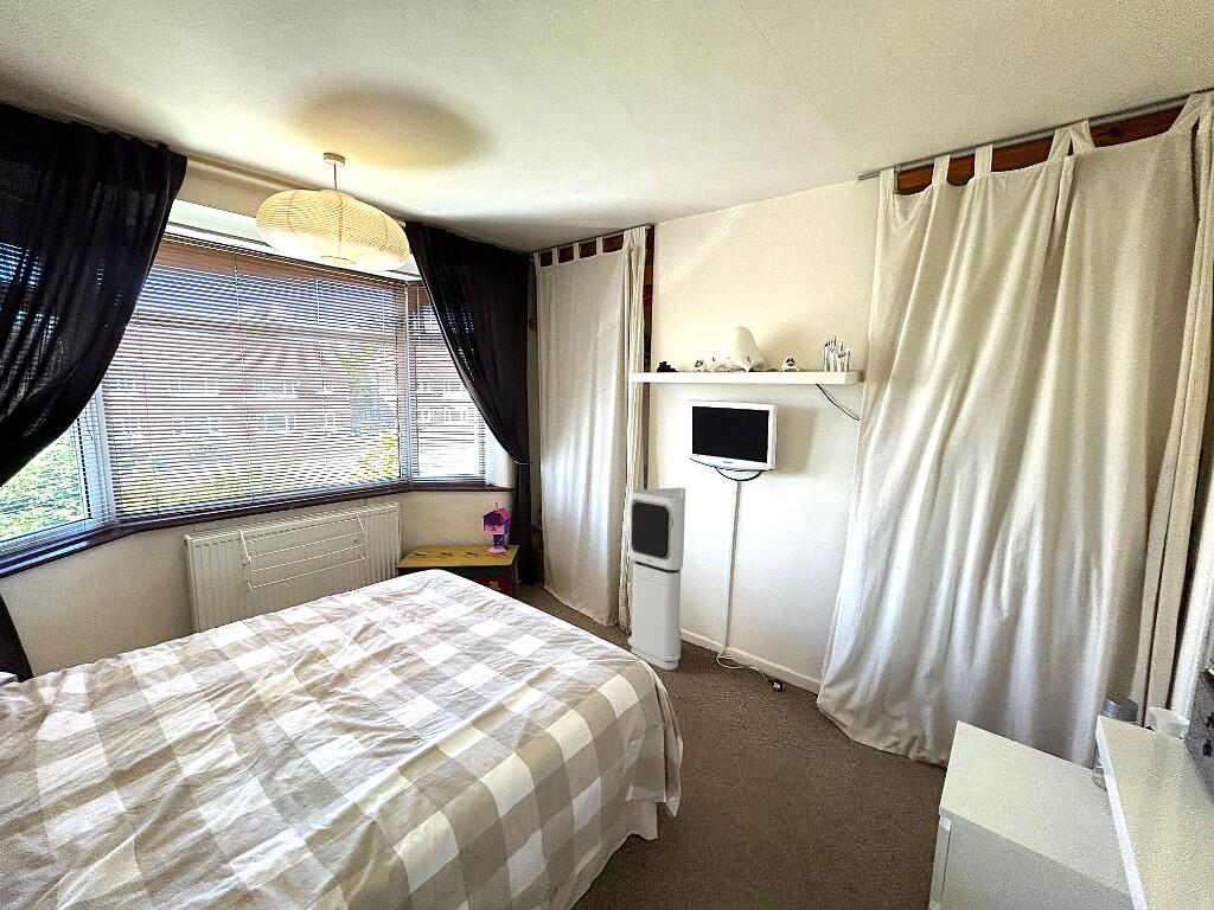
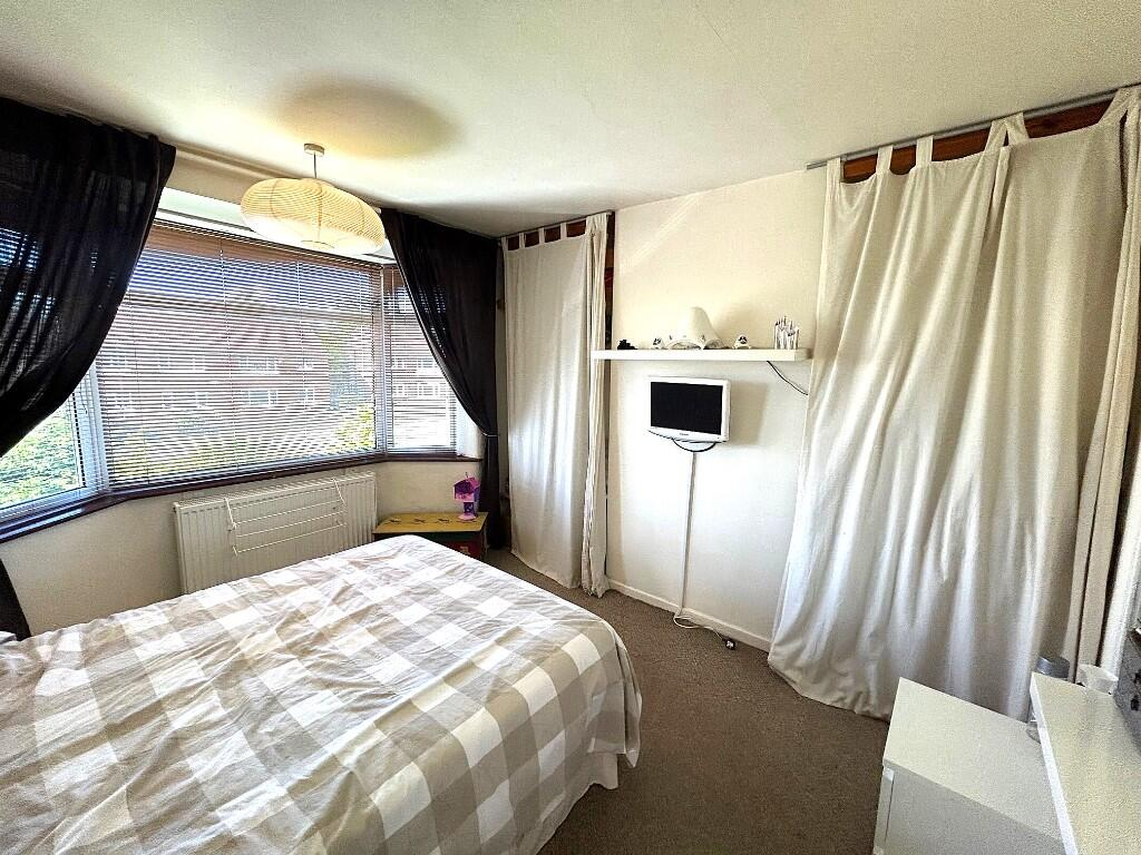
- air purifier [627,486,686,671]
